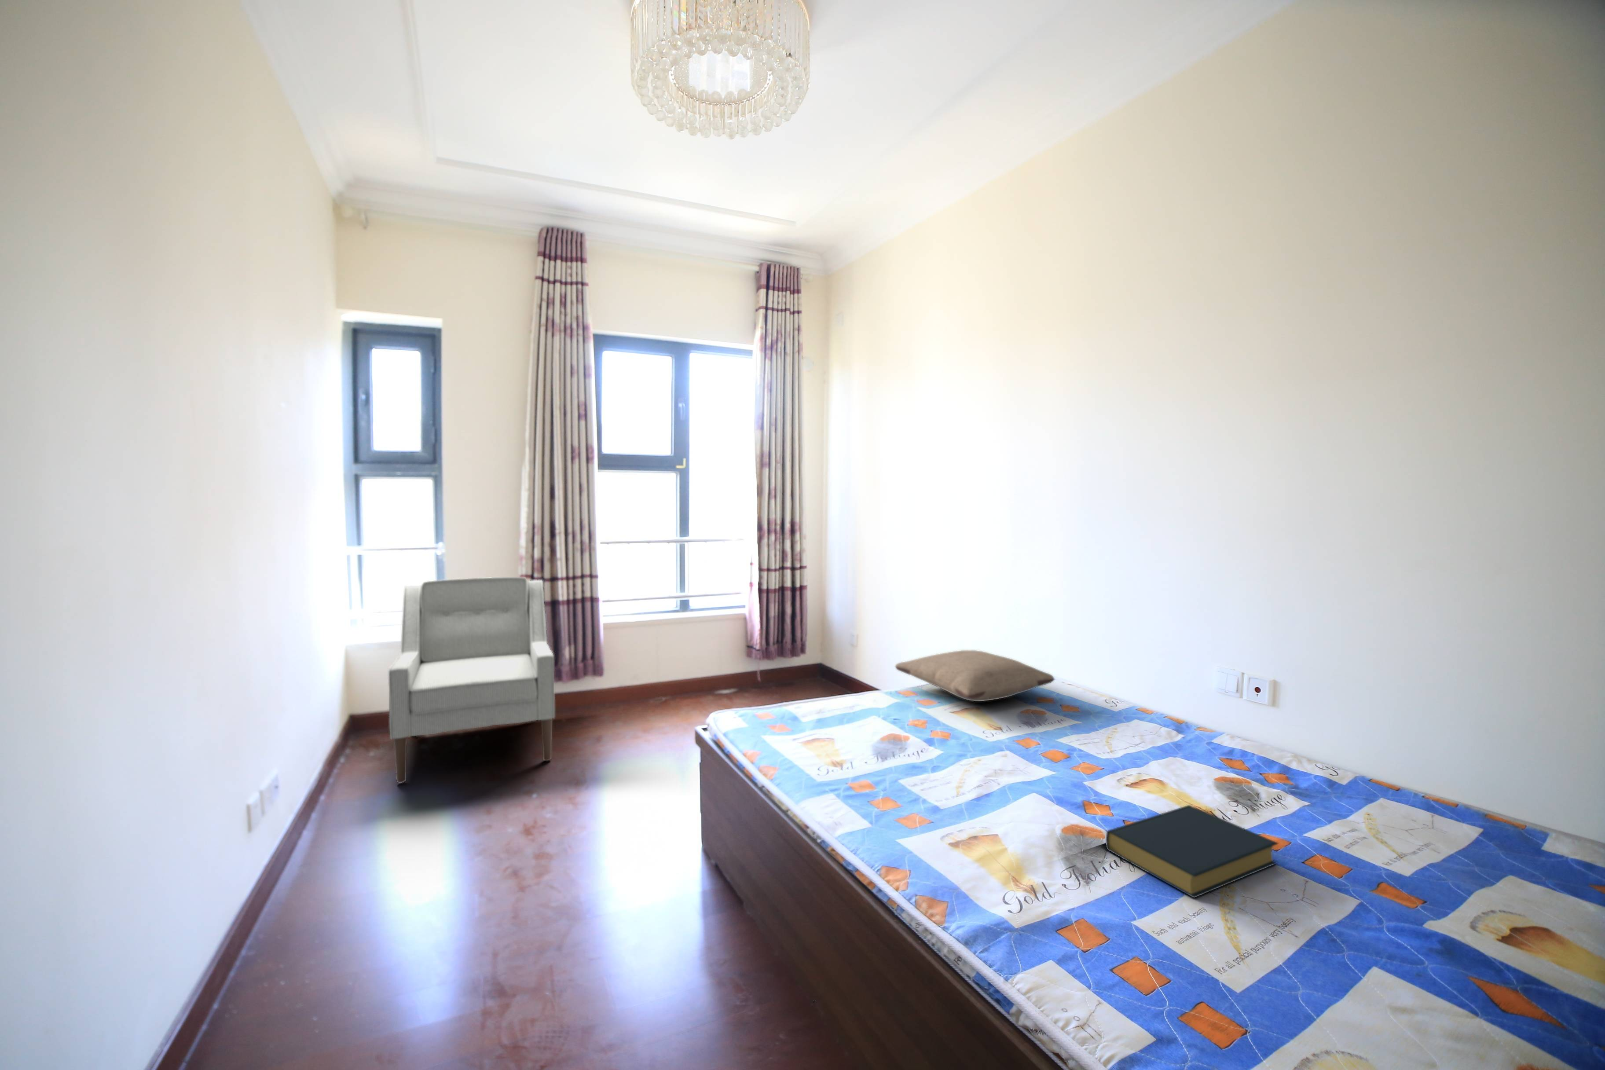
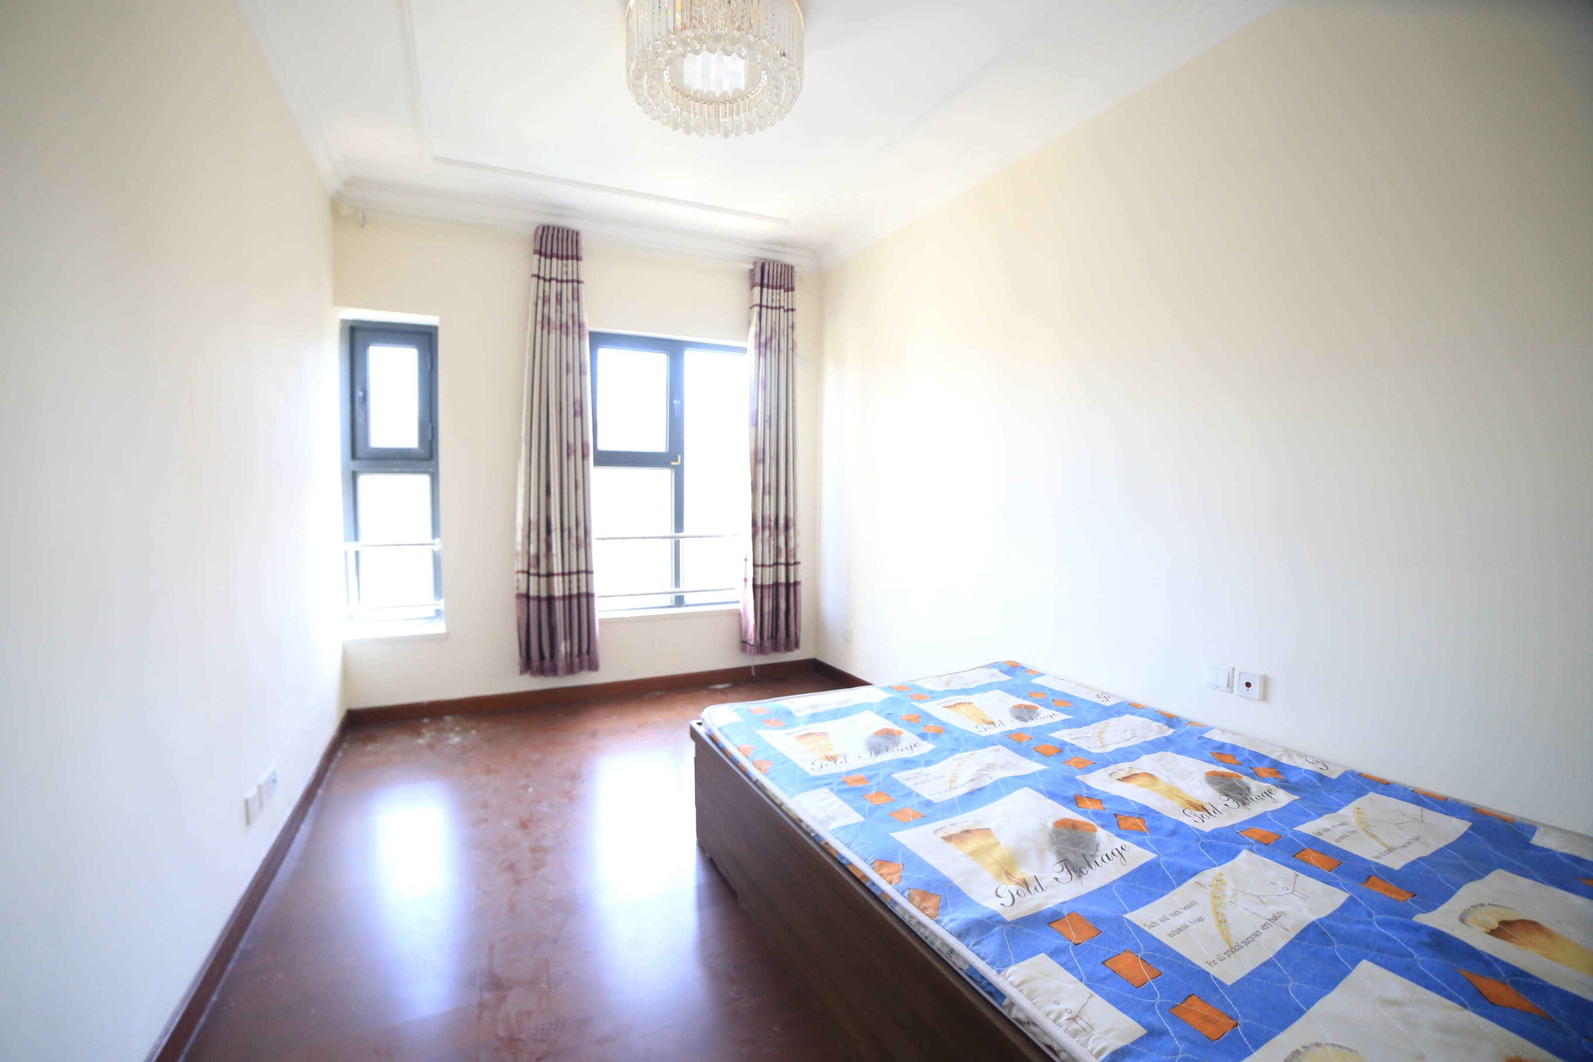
- hardback book [1105,805,1279,898]
- pillow [894,650,1054,702]
- chair [388,577,555,783]
